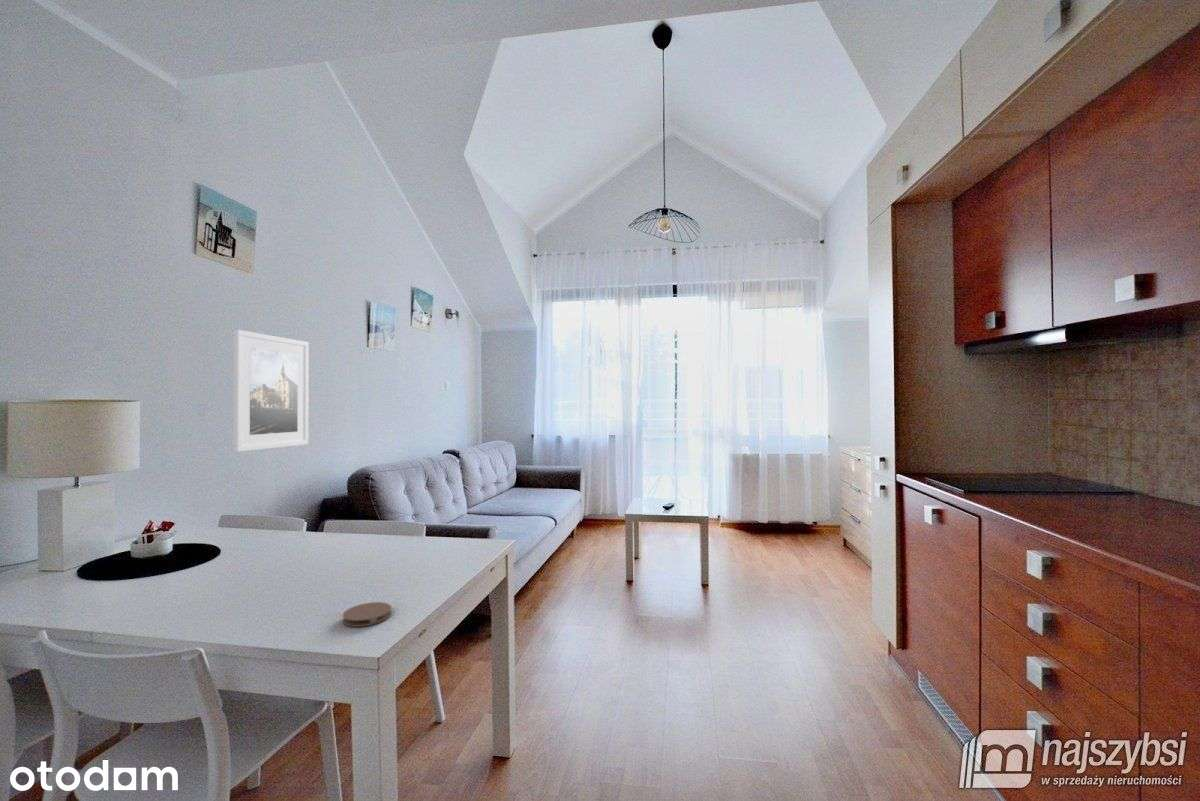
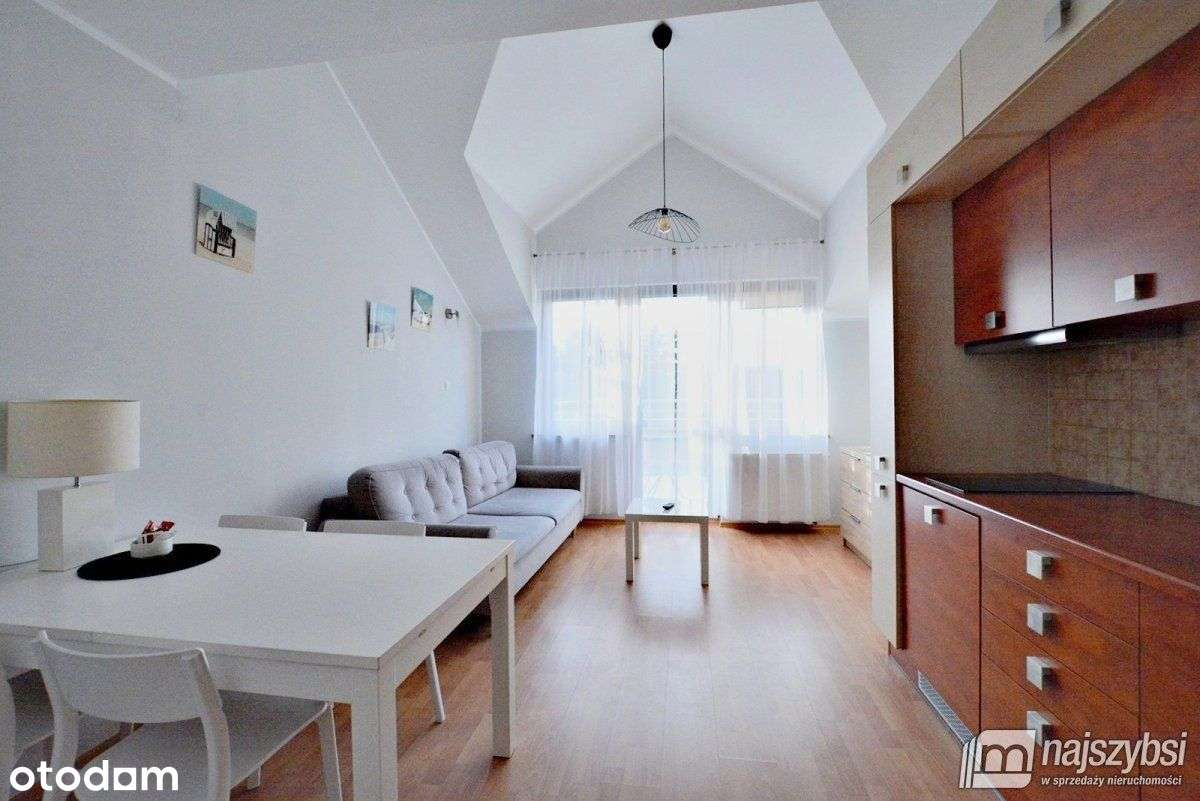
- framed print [232,329,310,453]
- coaster [342,601,393,628]
